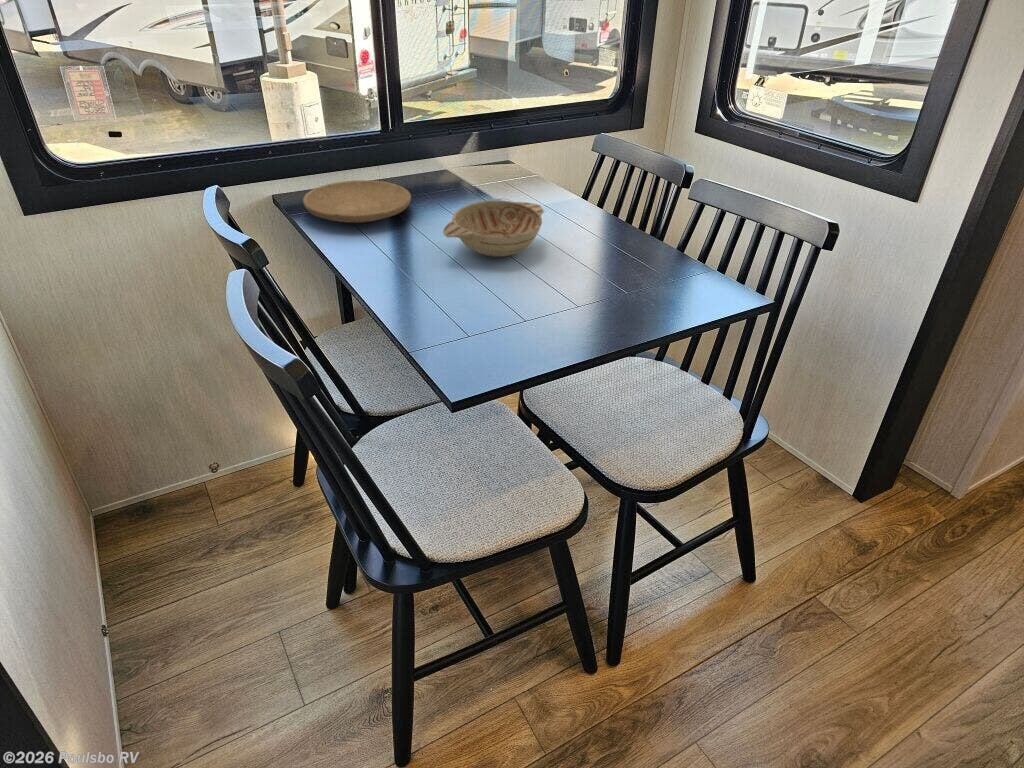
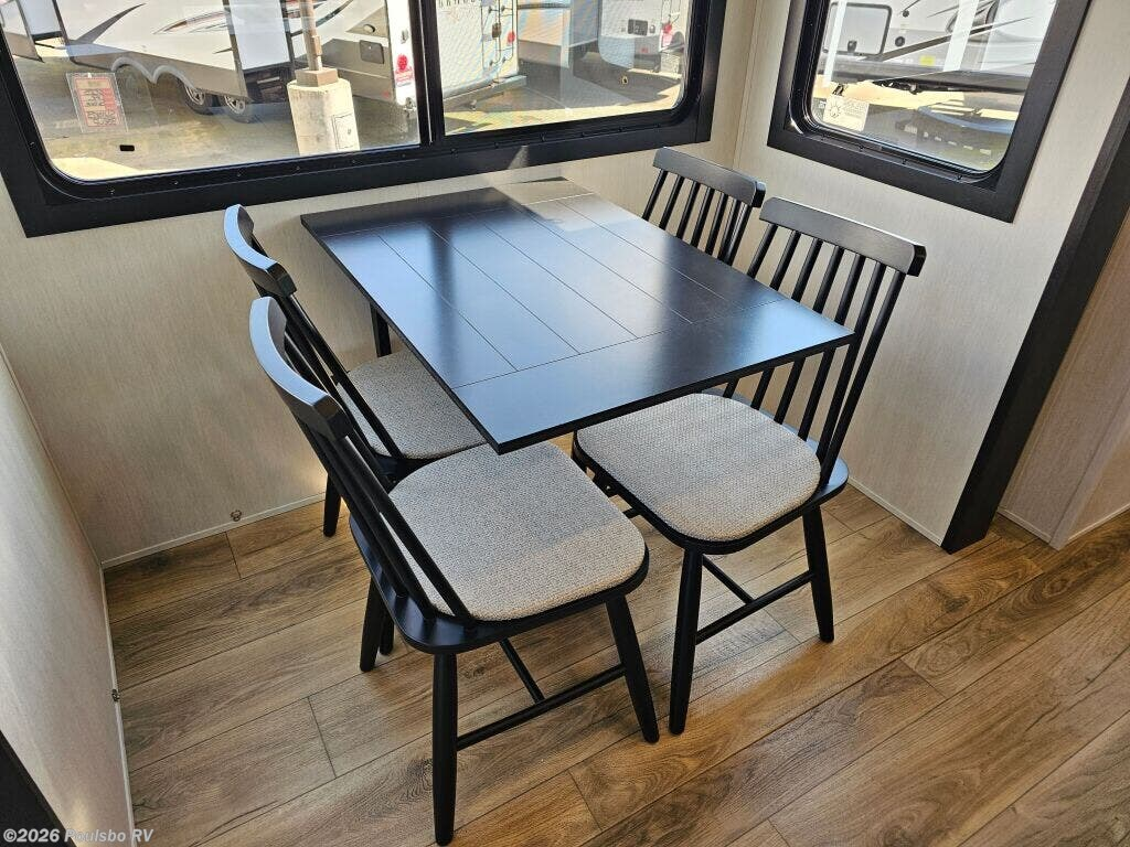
- decorative bowl [442,199,545,258]
- plate [302,179,412,224]
